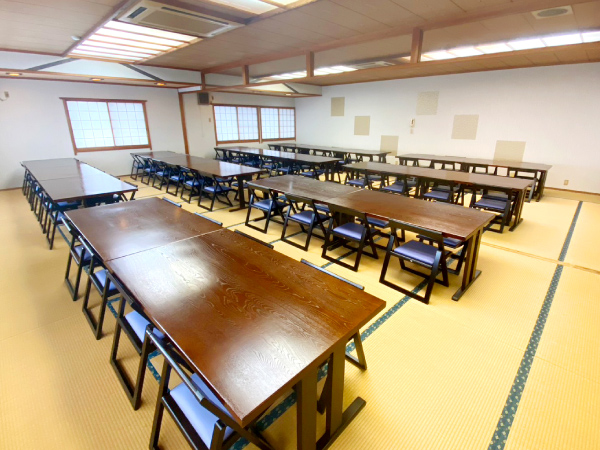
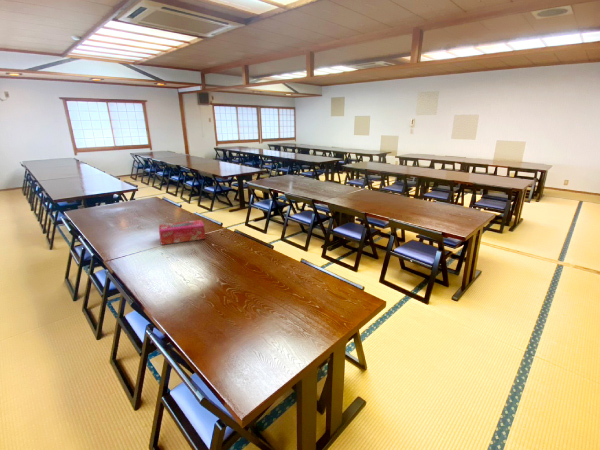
+ tissue box [158,219,207,246]
